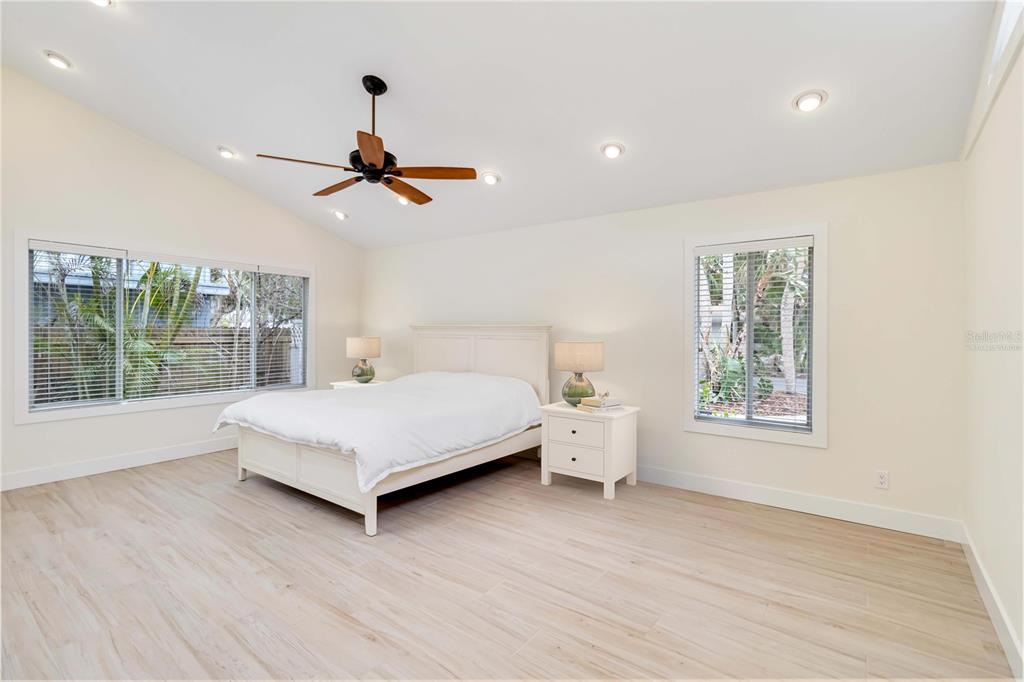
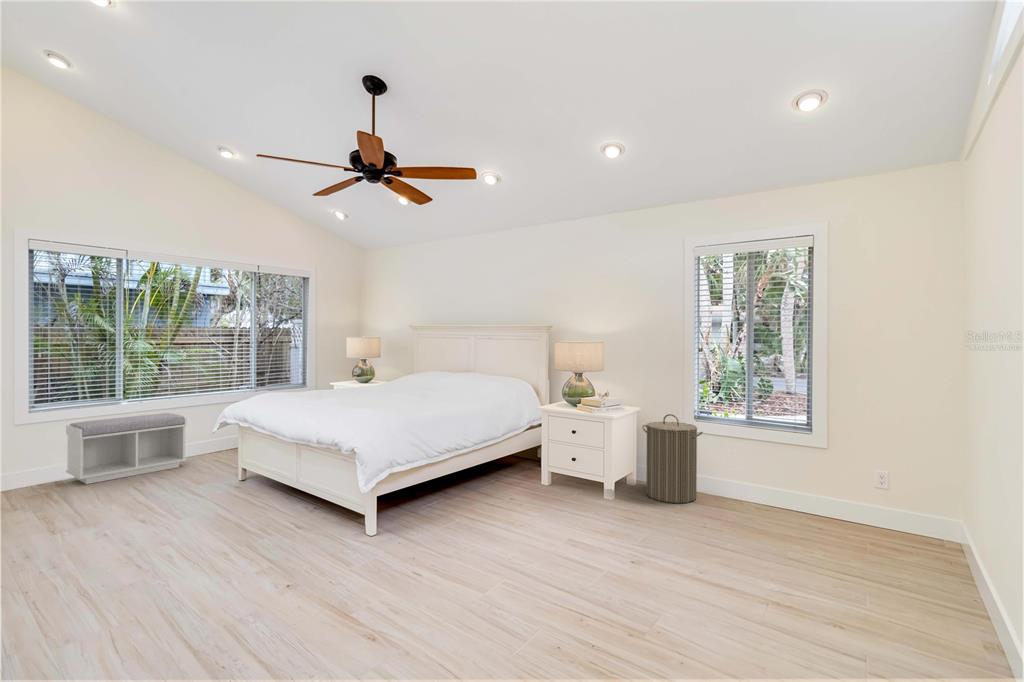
+ bench [65,412,188,485]
+ laundry hamper [641,413,704,504]
